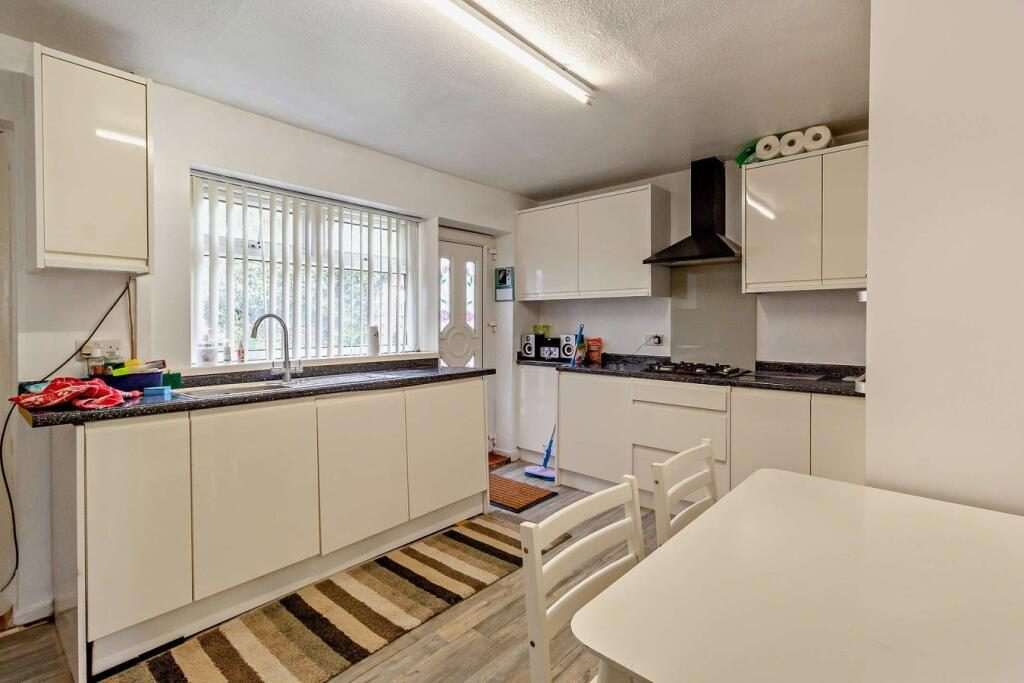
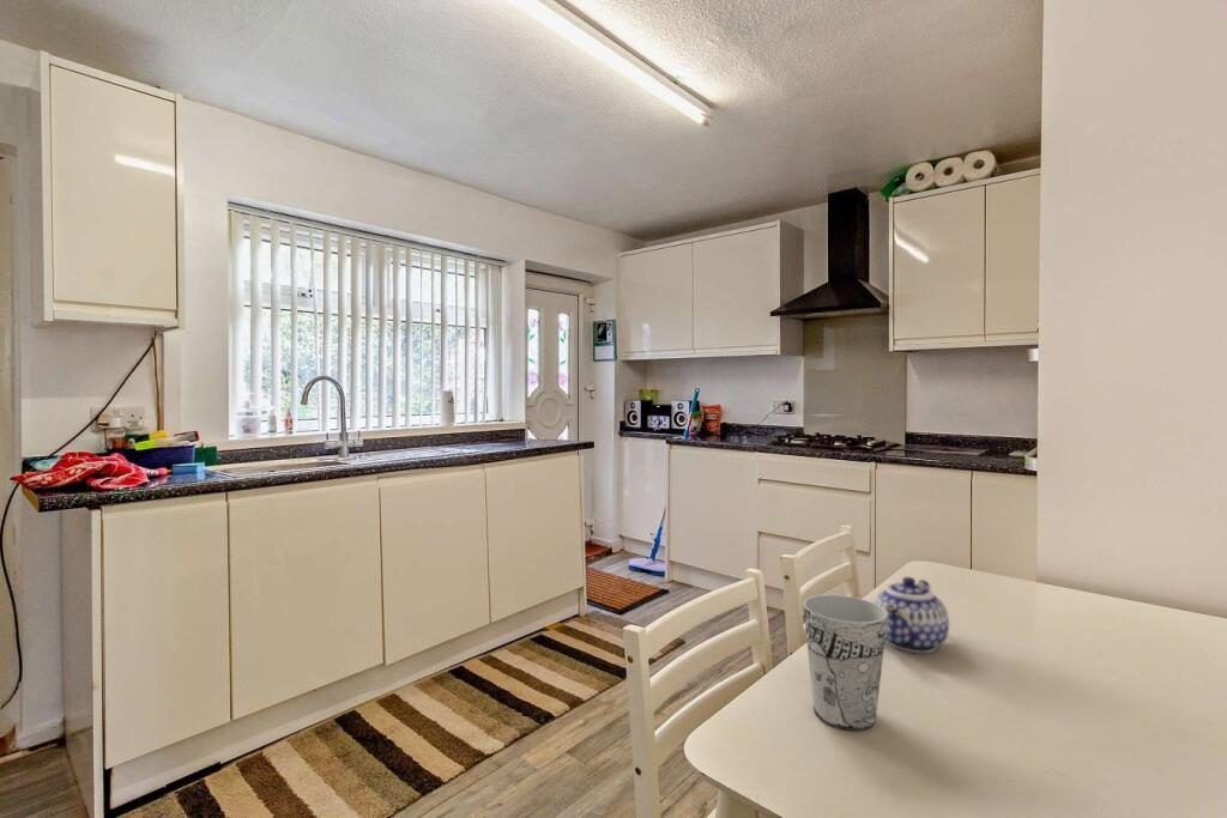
+ teapot [874,576,950,654]
+ cup [802,594,888,732]
